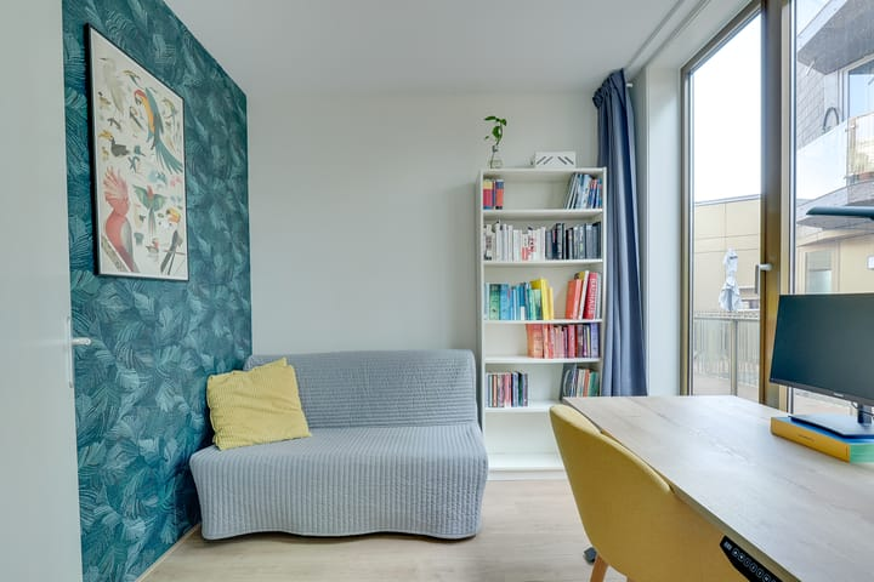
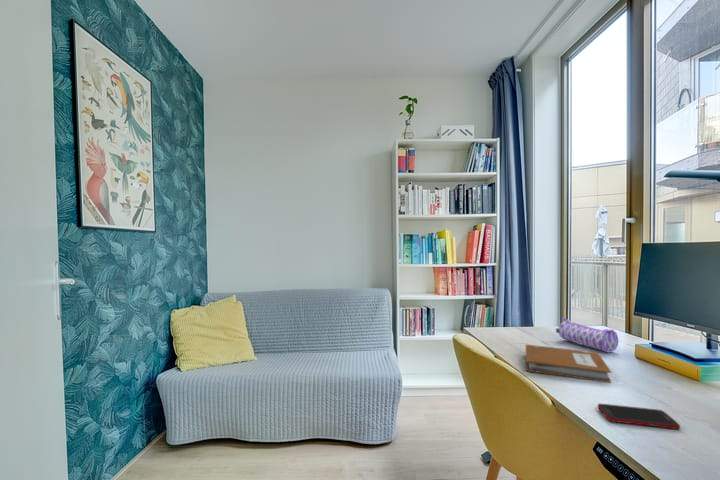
+ cell phone [597,403,681,430]
+ notebook [525,343,612,384]
+ pencil case [555,317,619,353]
